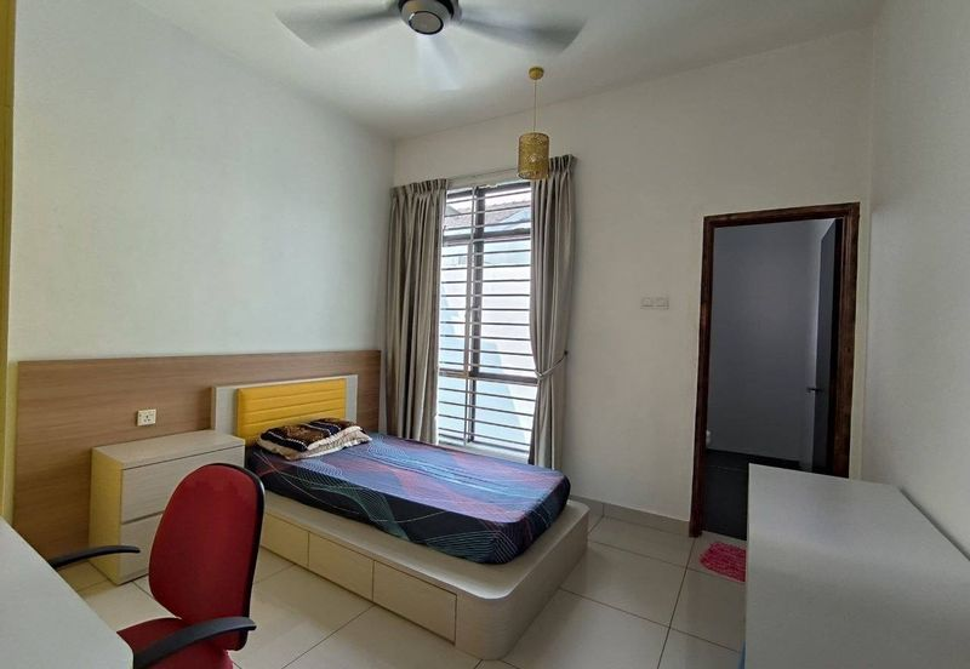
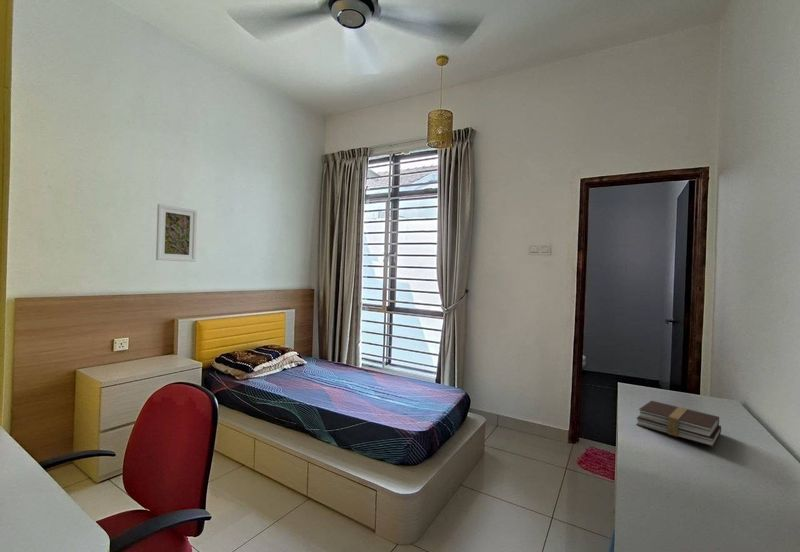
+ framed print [155,203,198,263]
+ book [635,400,722,447]
